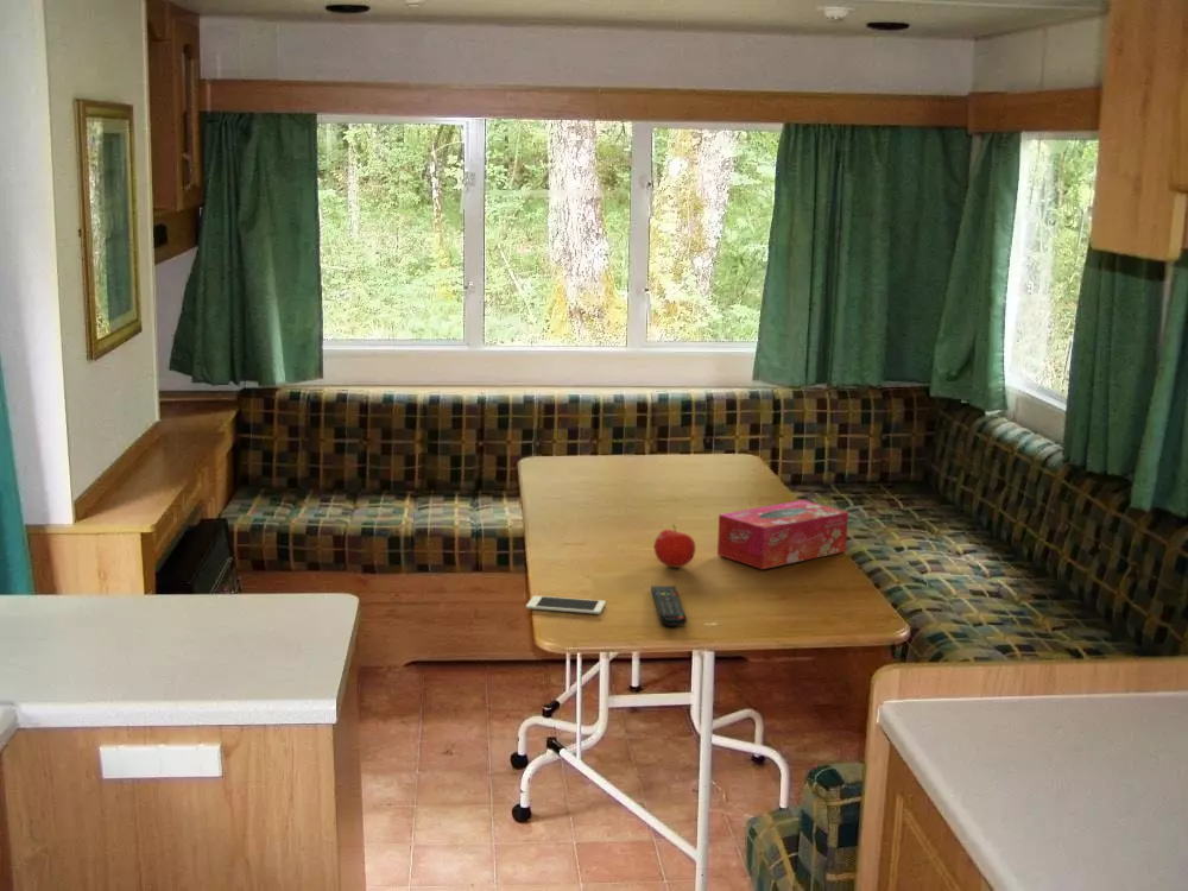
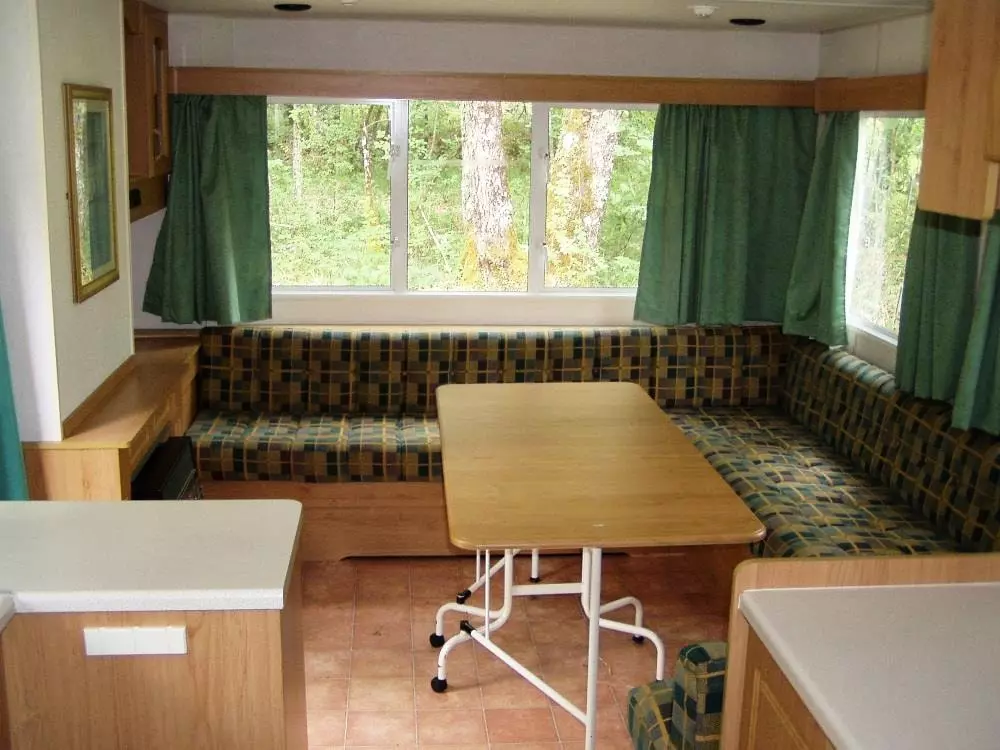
- tissue box [716,499,849,570]
- fruit [653,523,696,569]
- cell phone [525,594,607,615]
- remote control [650,584,688,627]
